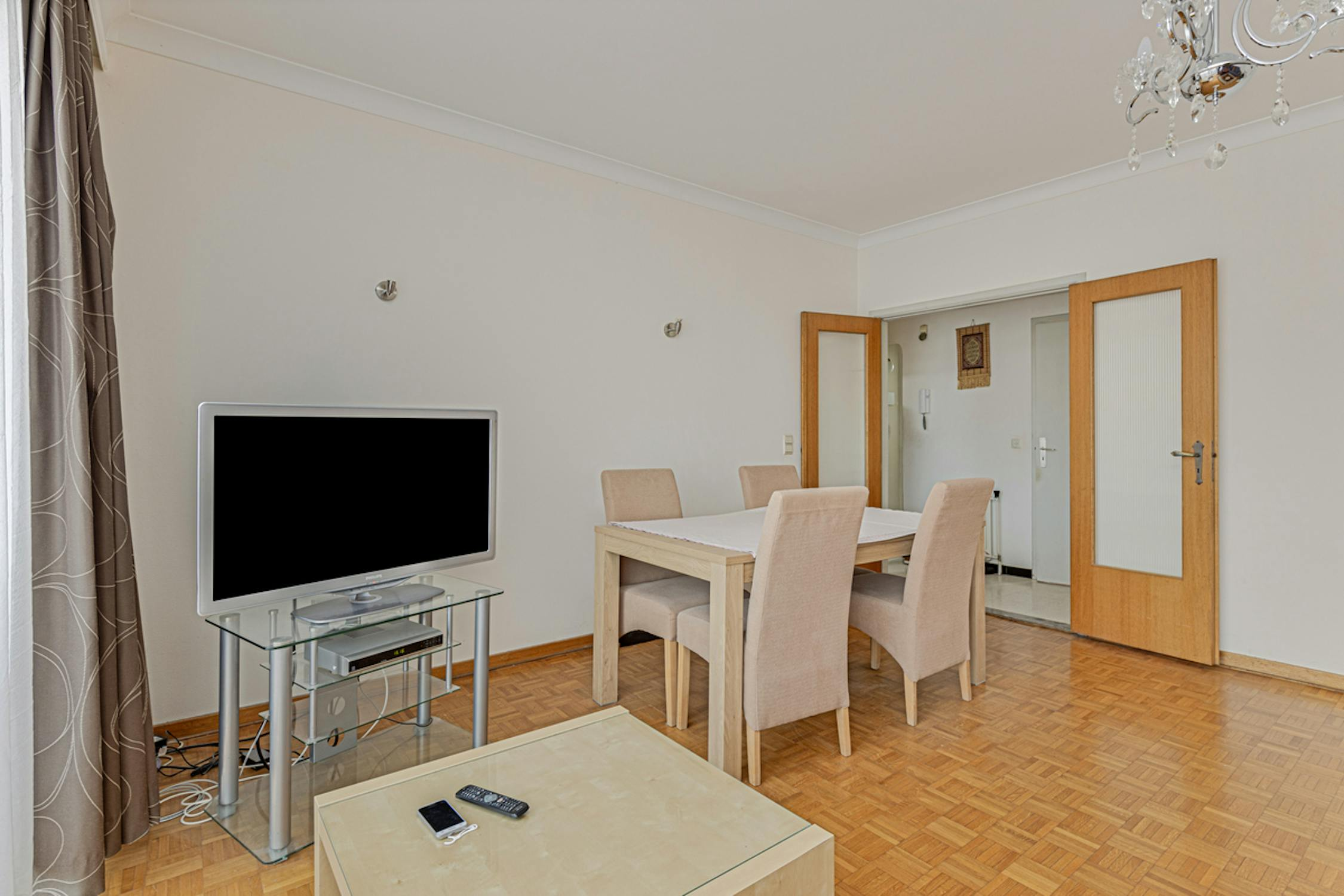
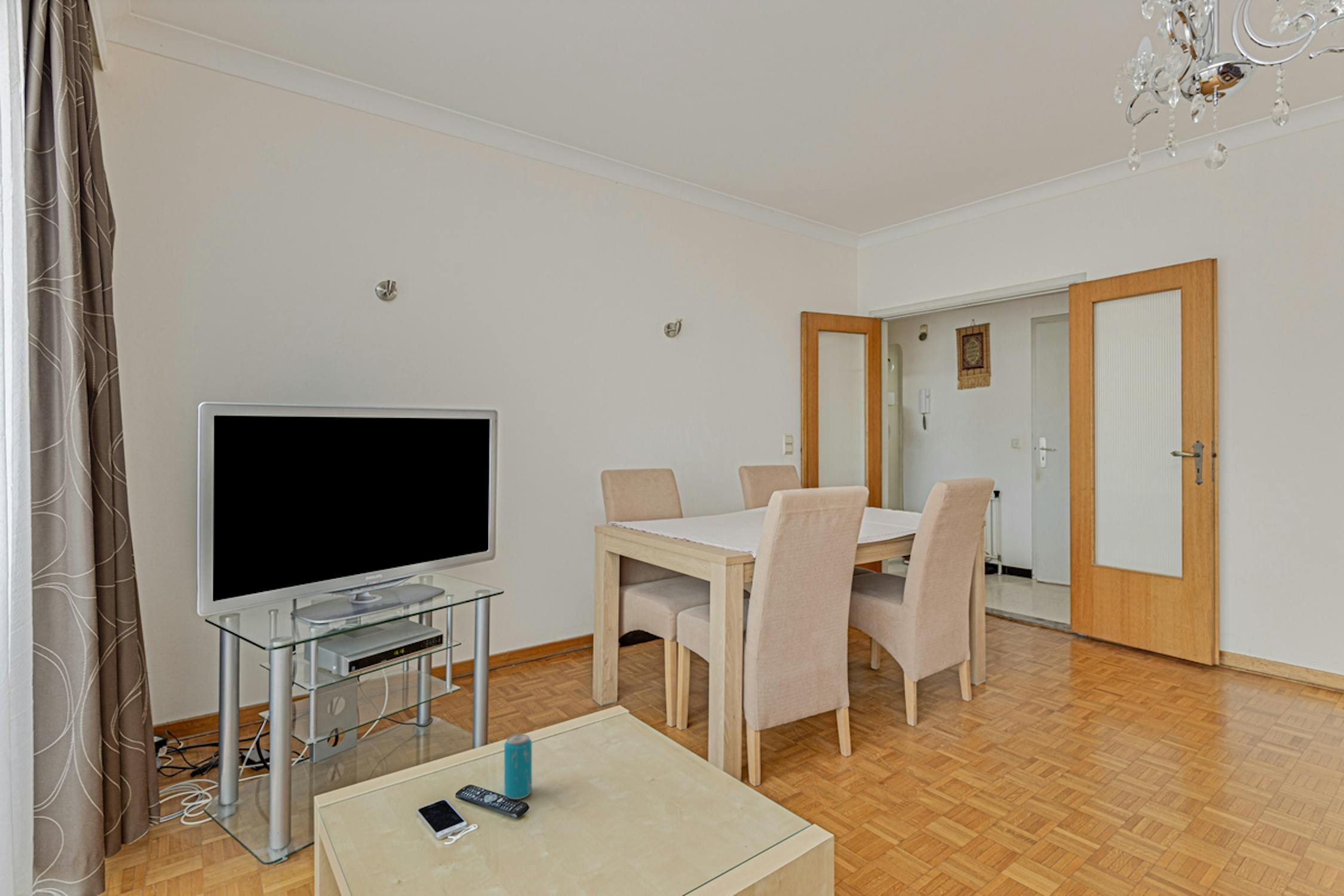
+ beverage can [504,734,532,800]
